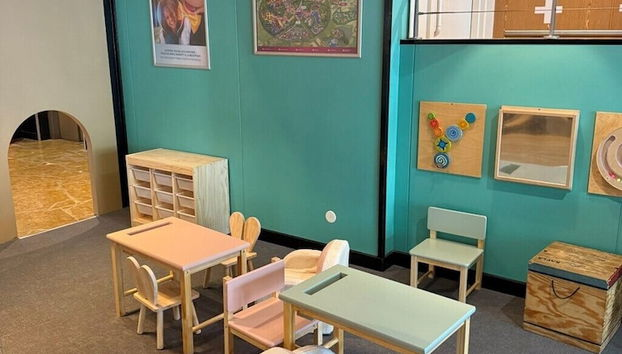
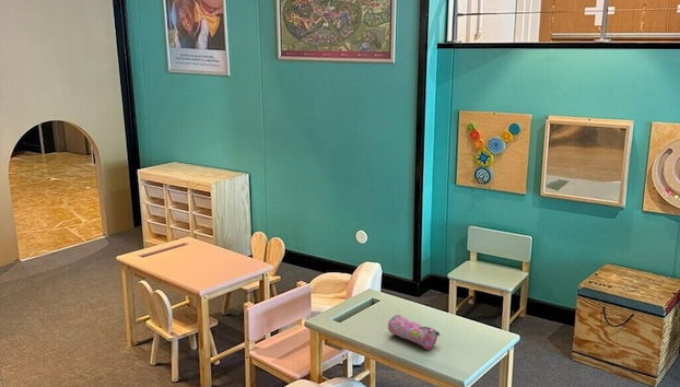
+ pencil case [387,314,441,351]
